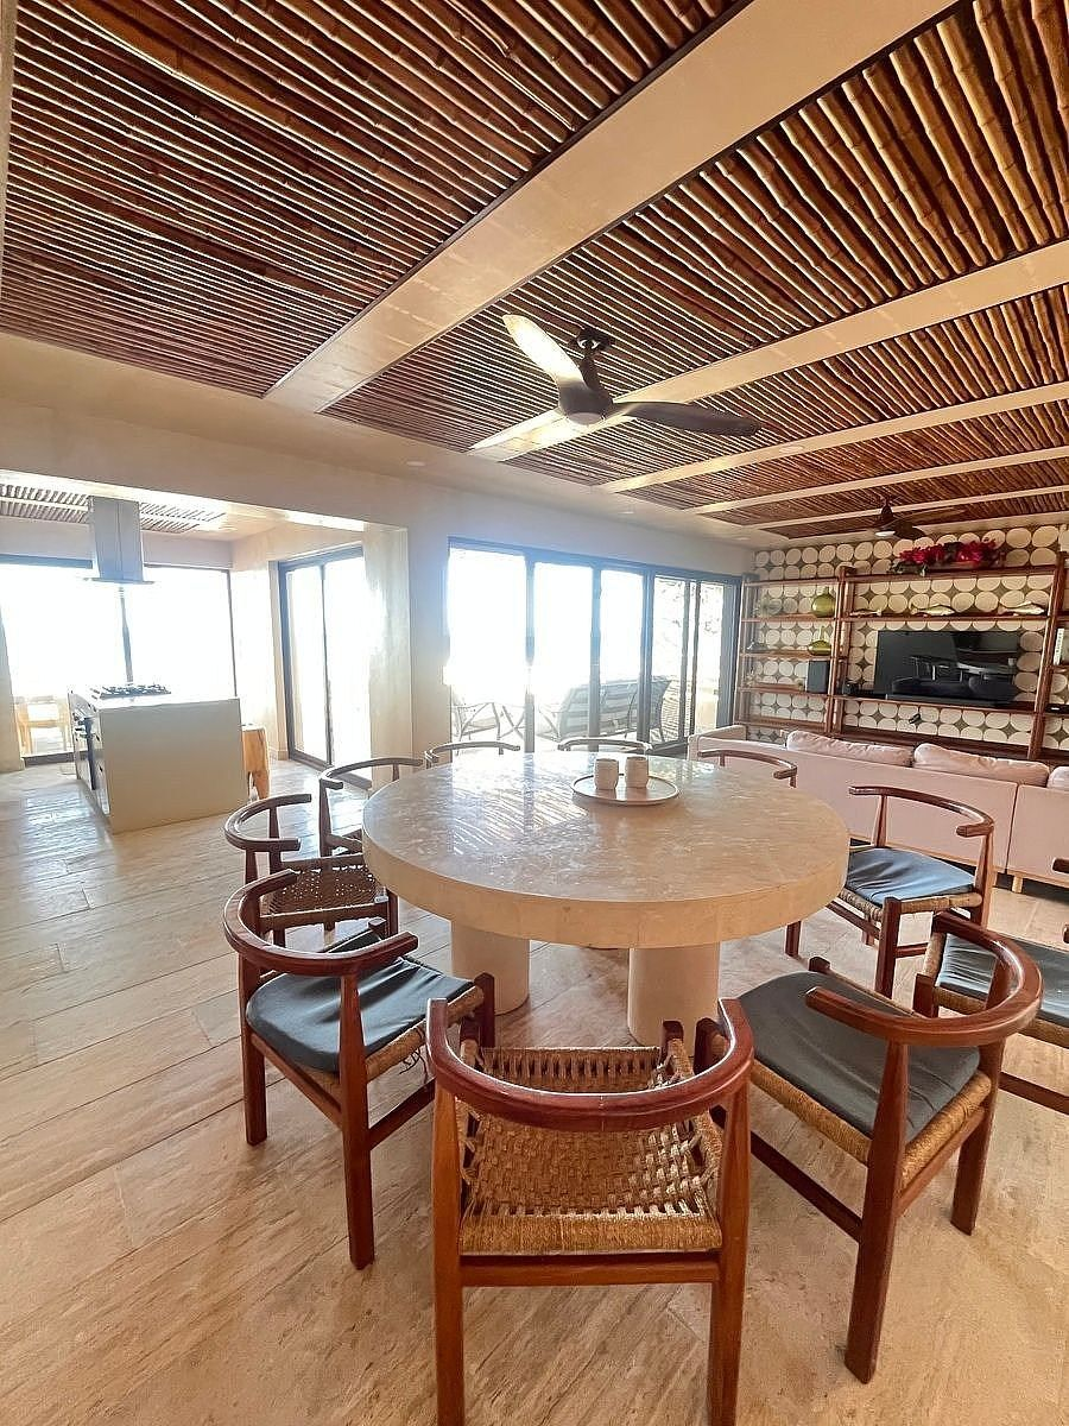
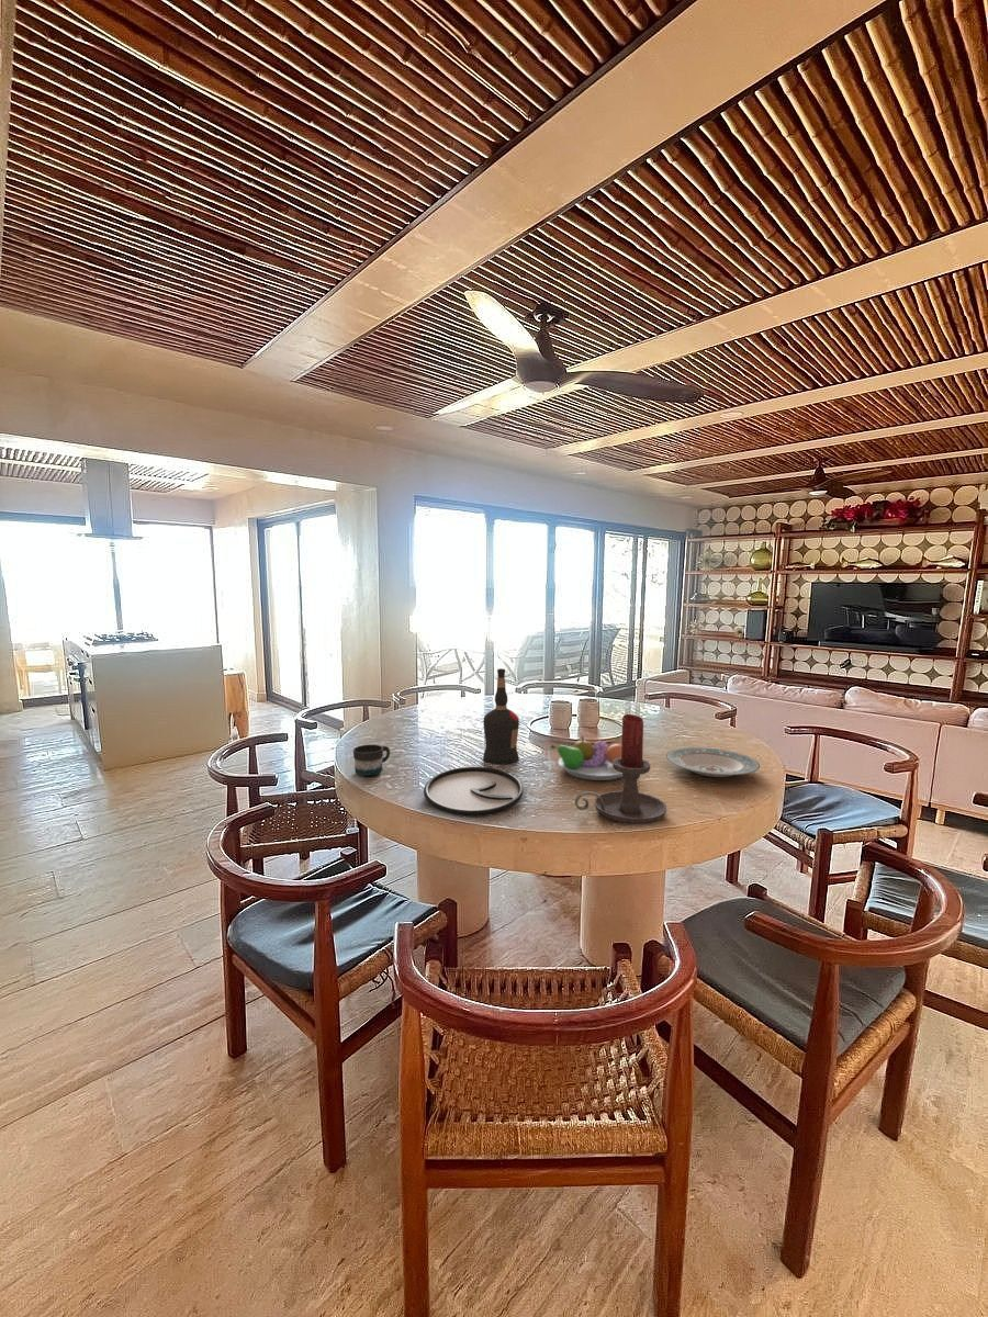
+ plate [423,766,525,817]
+ fruit bowl [550,734,622,781]
+ candle holder [574,713,667,825]
+ liquor bottle [482,667,520,765]
+ plate [665,746,761,778]
+ mug [352,744,391,777]
